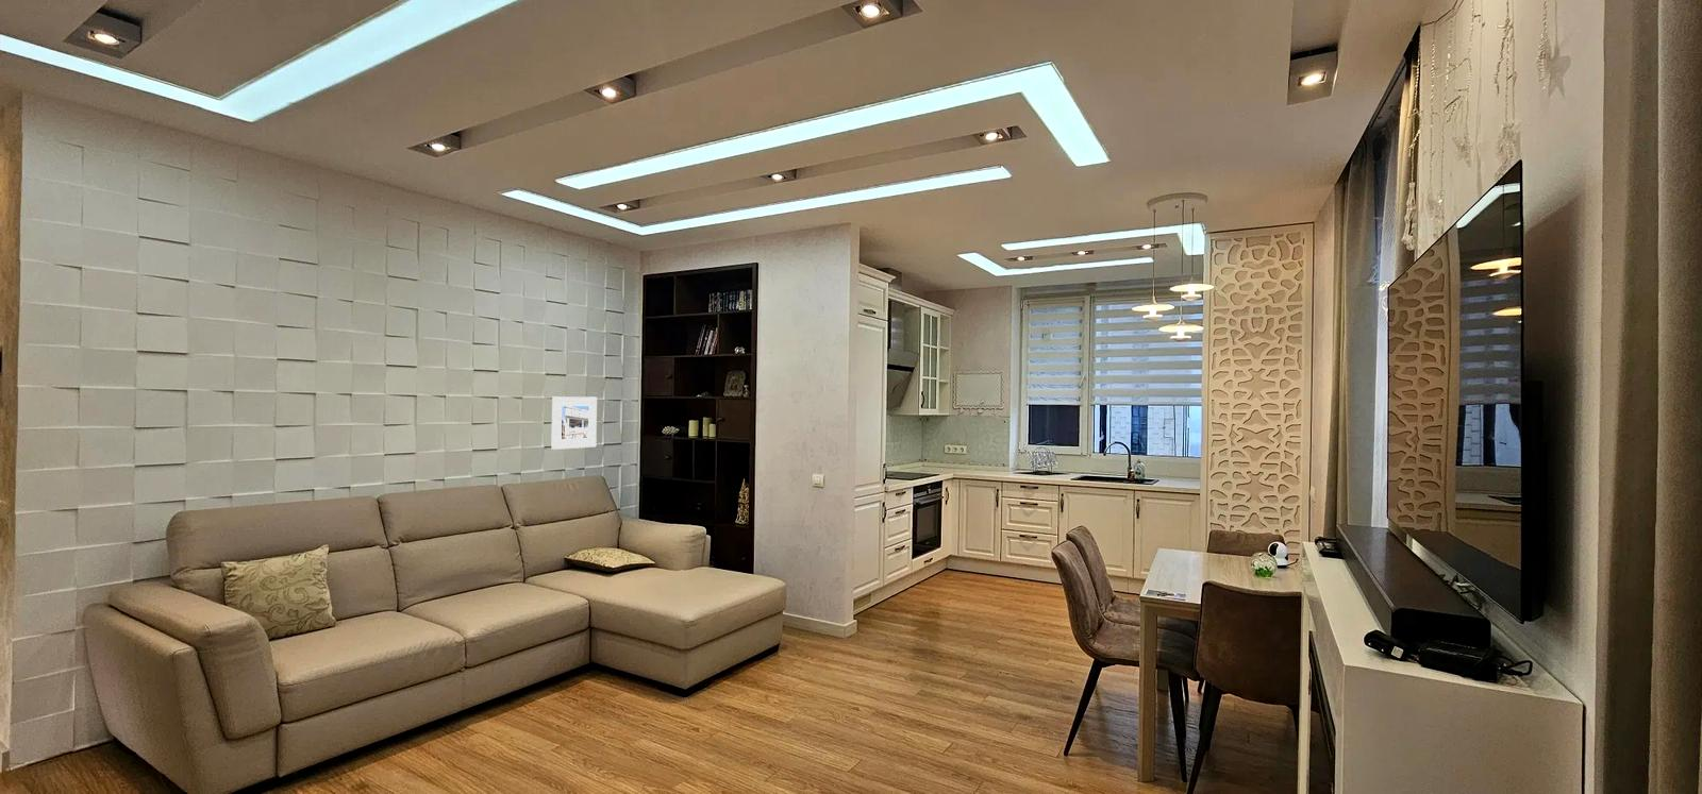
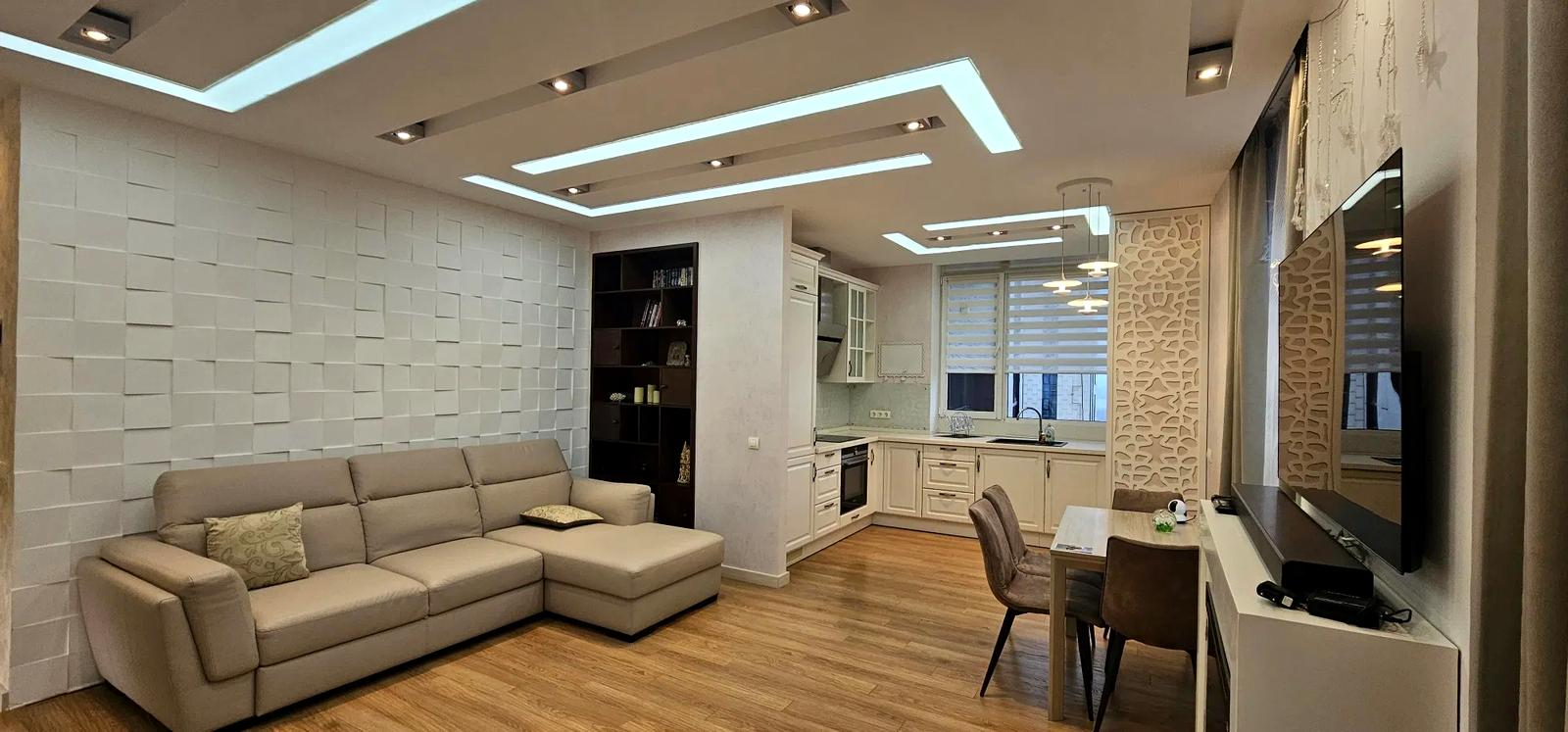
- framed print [550,396,598,450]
